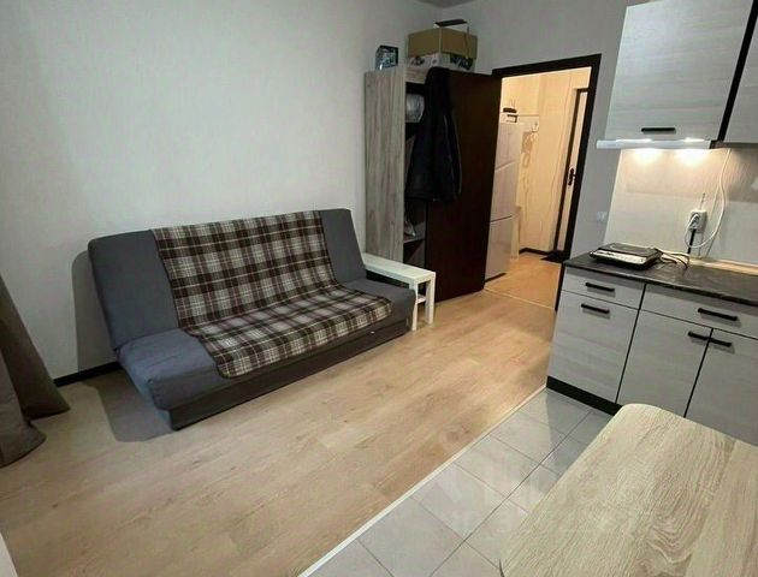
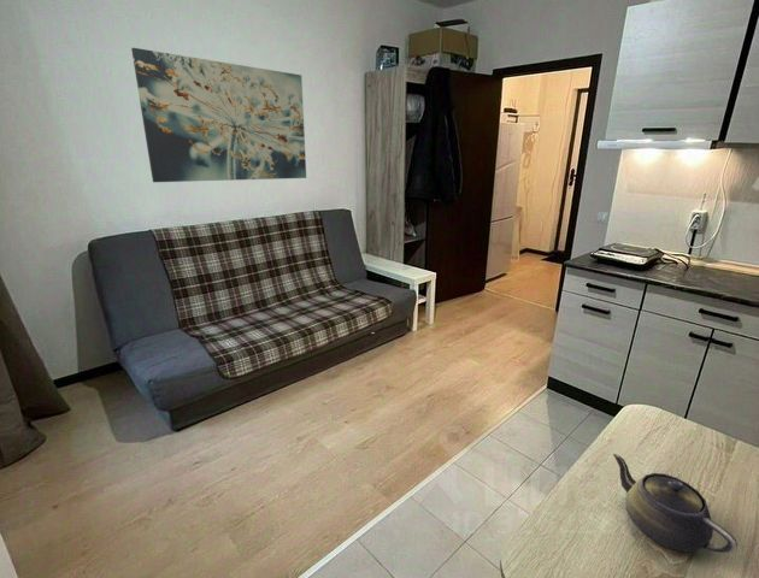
+ wall art [130,47,307,183]
+ teapot [612,453,739,554]
